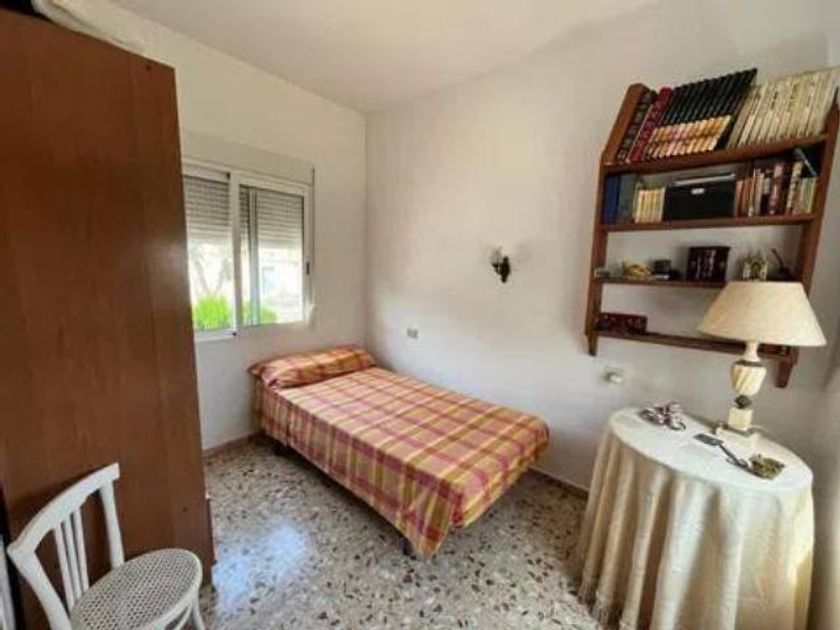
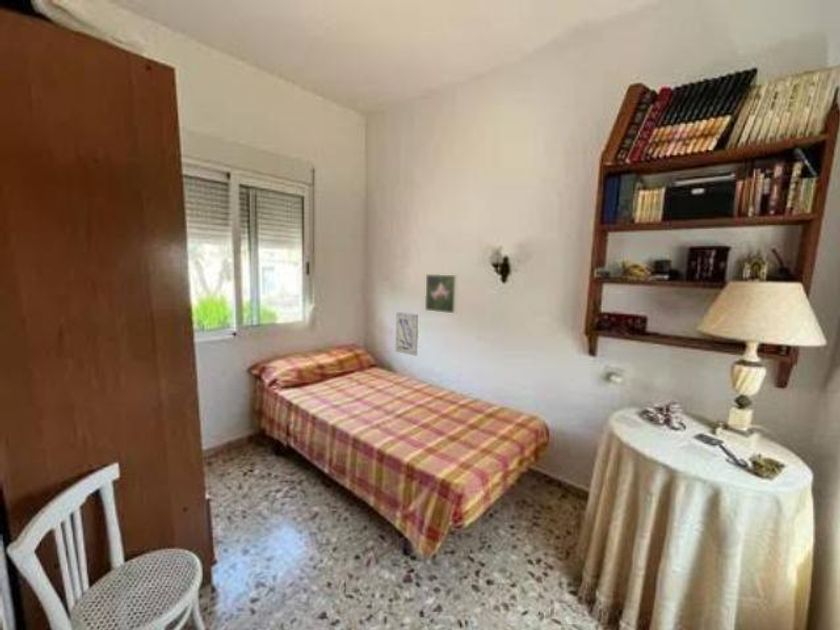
+ wall art [395,311,419,357]
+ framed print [424,273,459,315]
